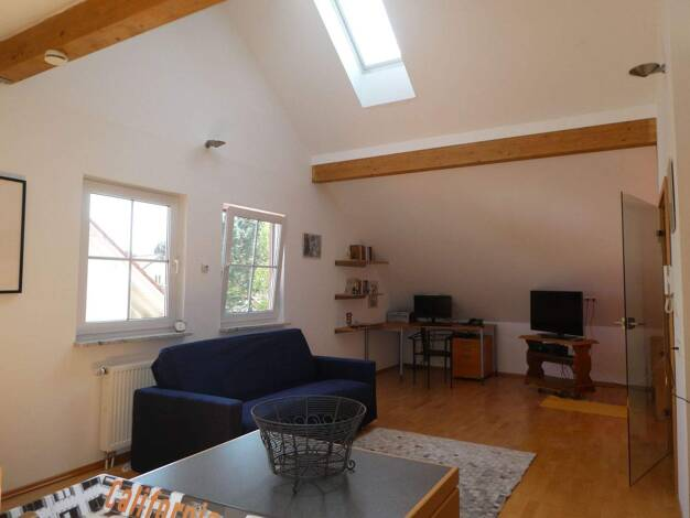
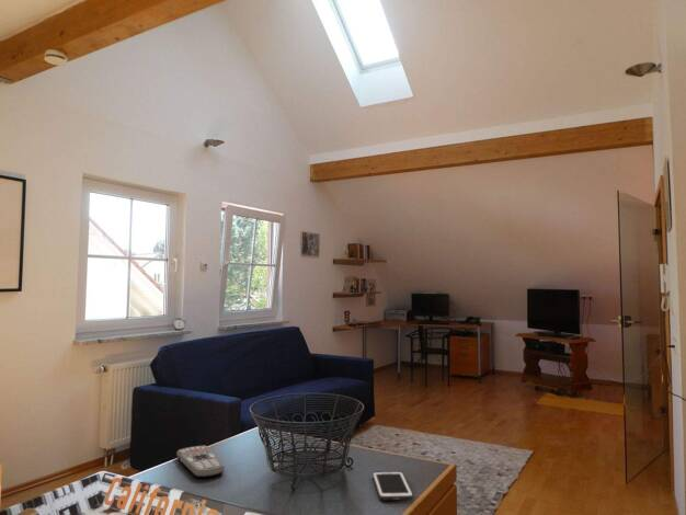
+ cell phone [371,470,414,502]
+ remote control [175,445,226,479]
